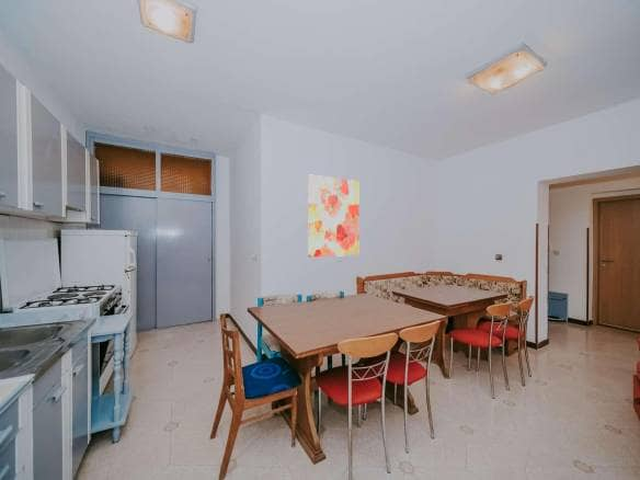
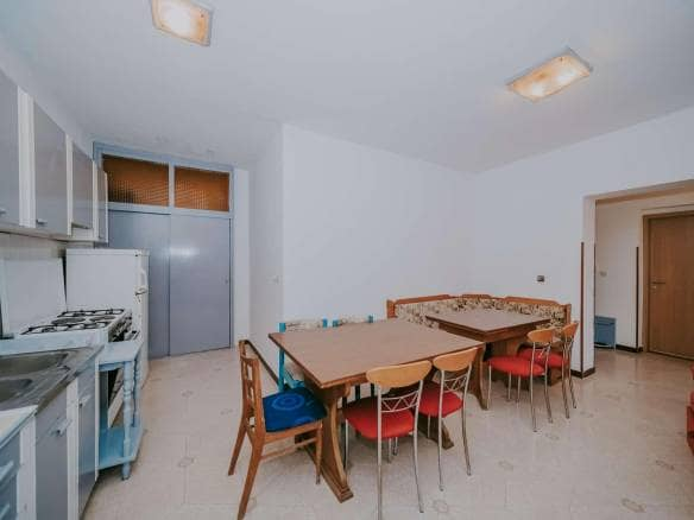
- wall art [308,173,359,258]
